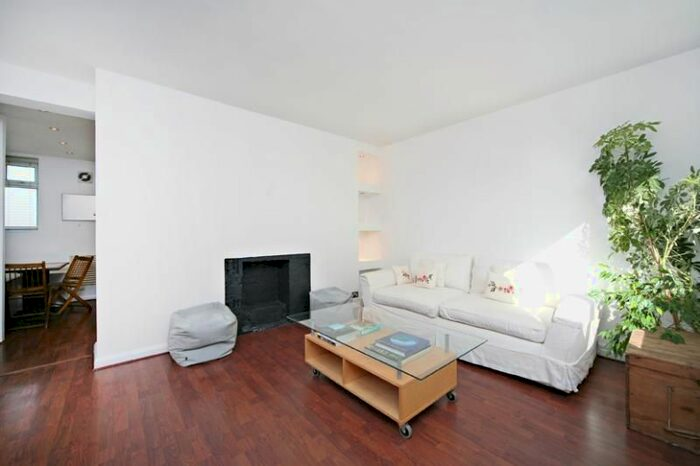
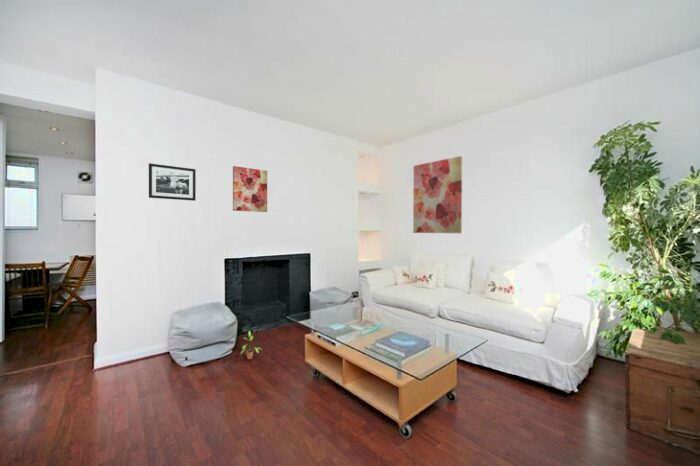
+ wall art [232,165,268,213]
+ picture frame [148,162,197,202]
+ wall art [412,155,463,234]
+ potted plant [239,330,263,360]
